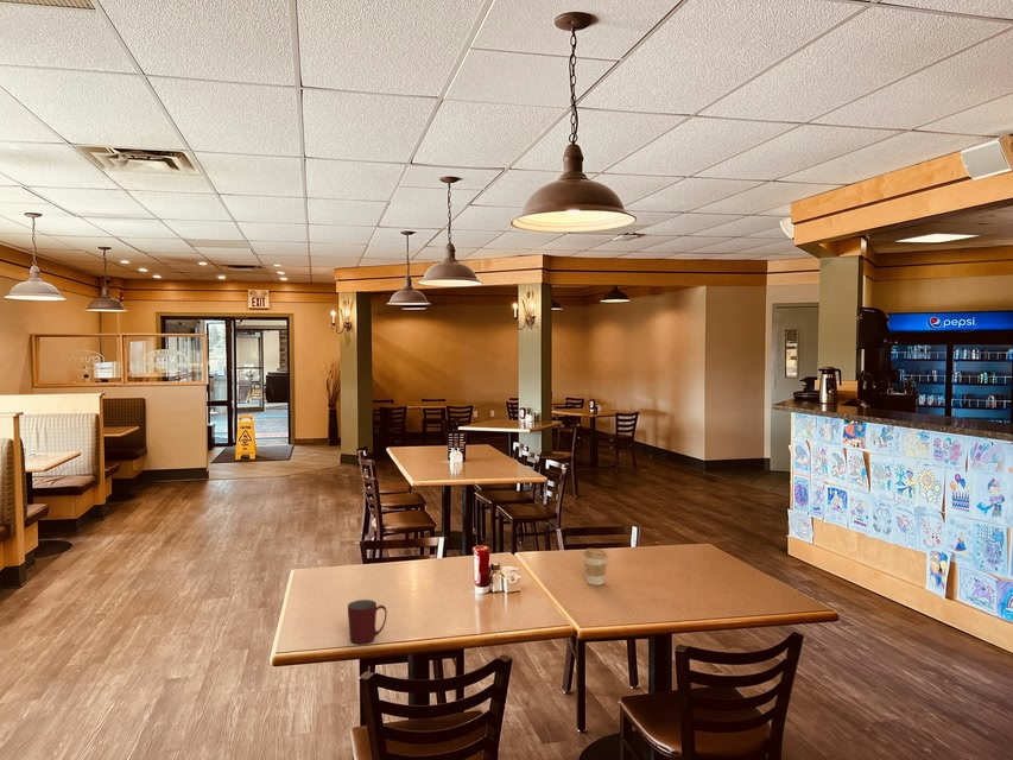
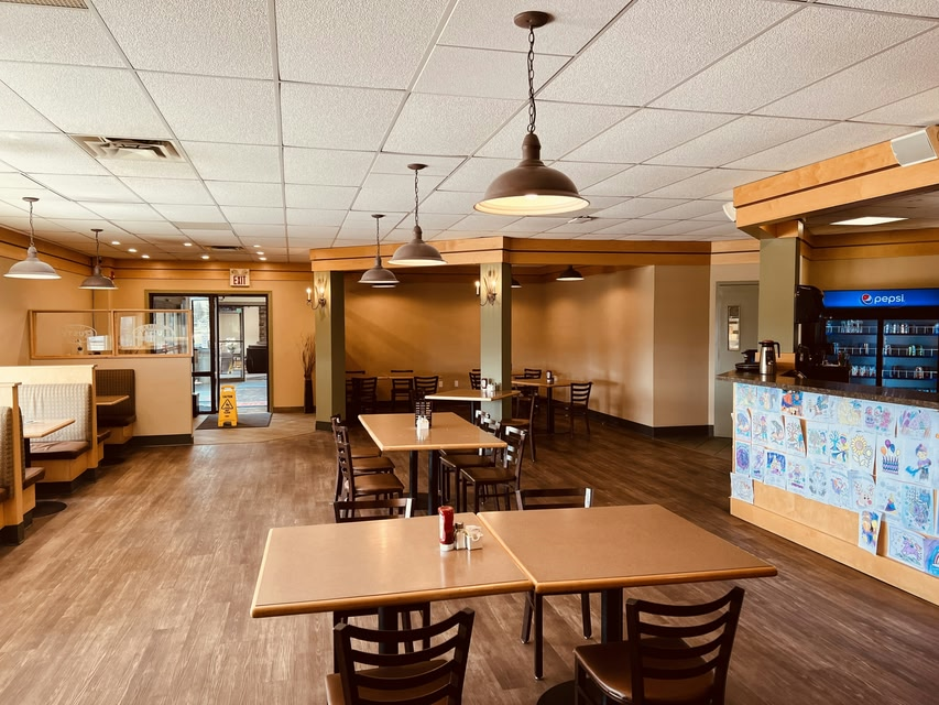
- coffee cup [583,547,608,587]
- mug [347,598,388,645]
